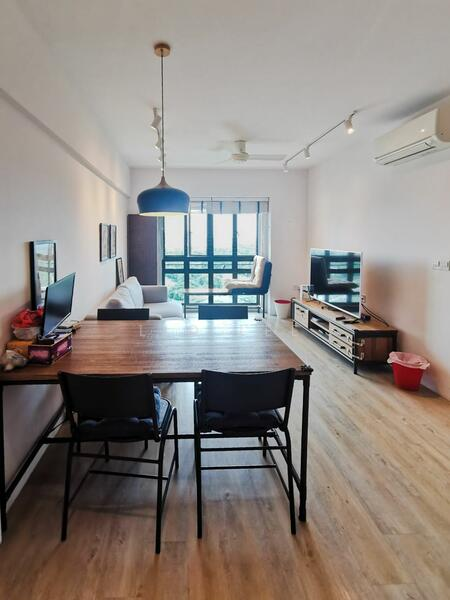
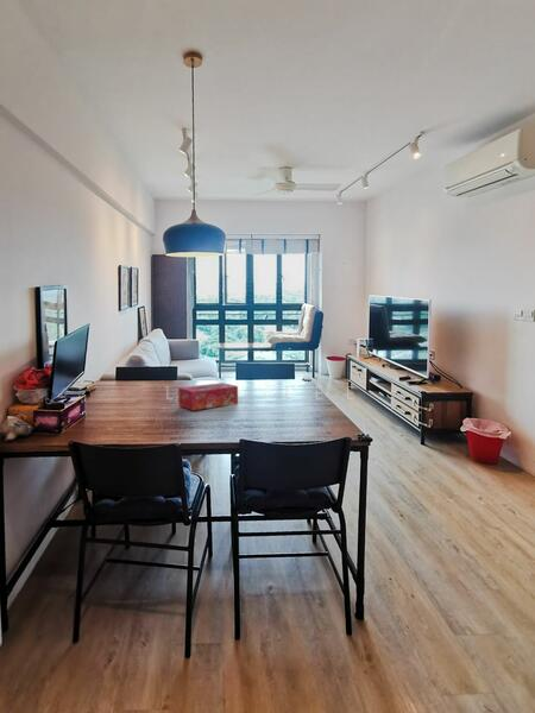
+ tissue box [177,381,239,411]
